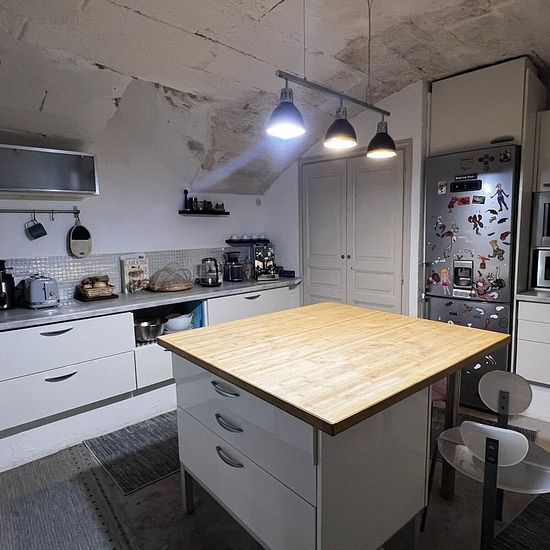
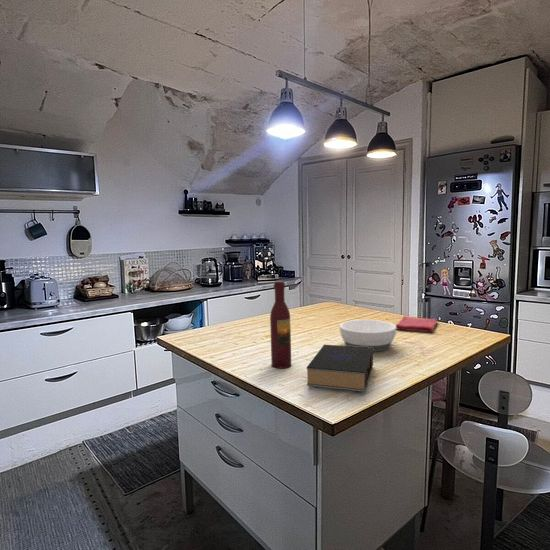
+ dish towel [395,315,438,333]
+ wine bottle [269,280,292,369]
+ book [306,344,374,393]
+ bowl [338,319,397,353]
